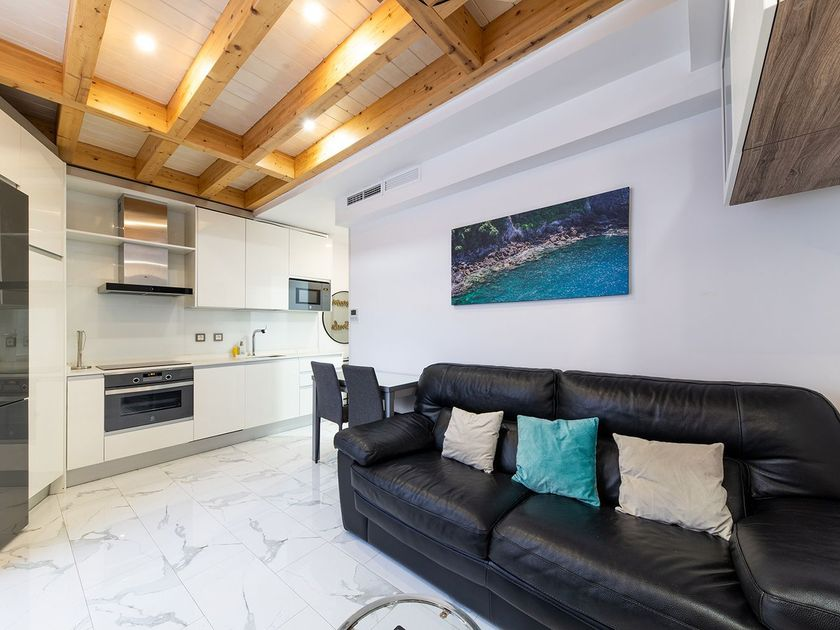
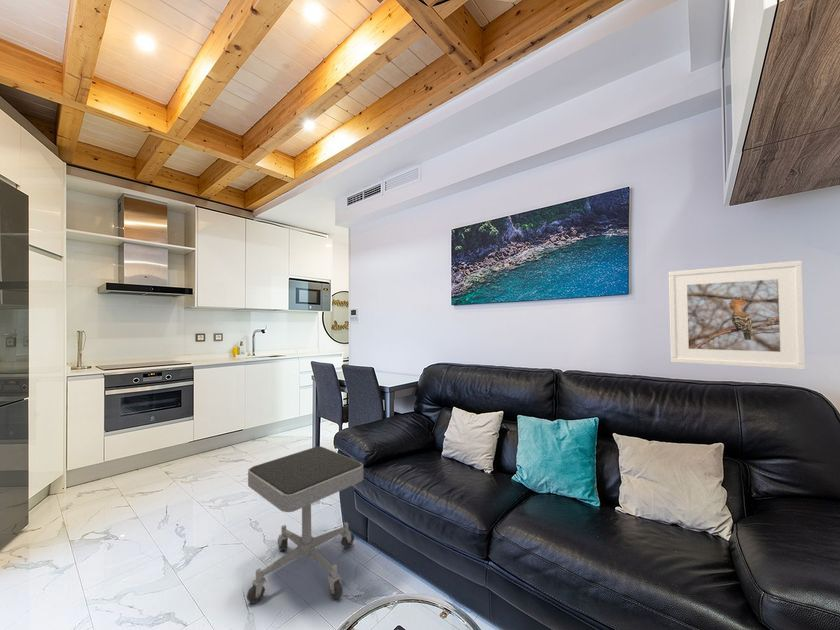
+ stool [246,445,364,605]
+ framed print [668,260,807,371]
